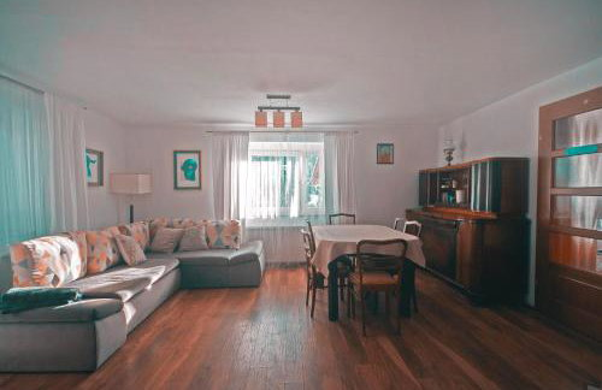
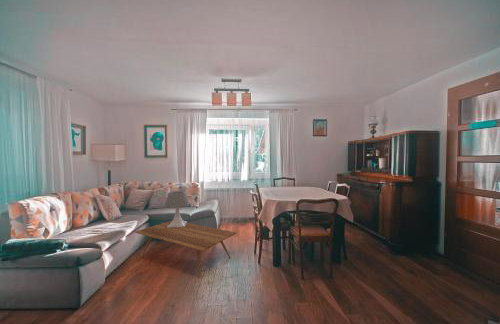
+ lampshade [164,190,190,228]
+ coffee table [134,219,237,279]
